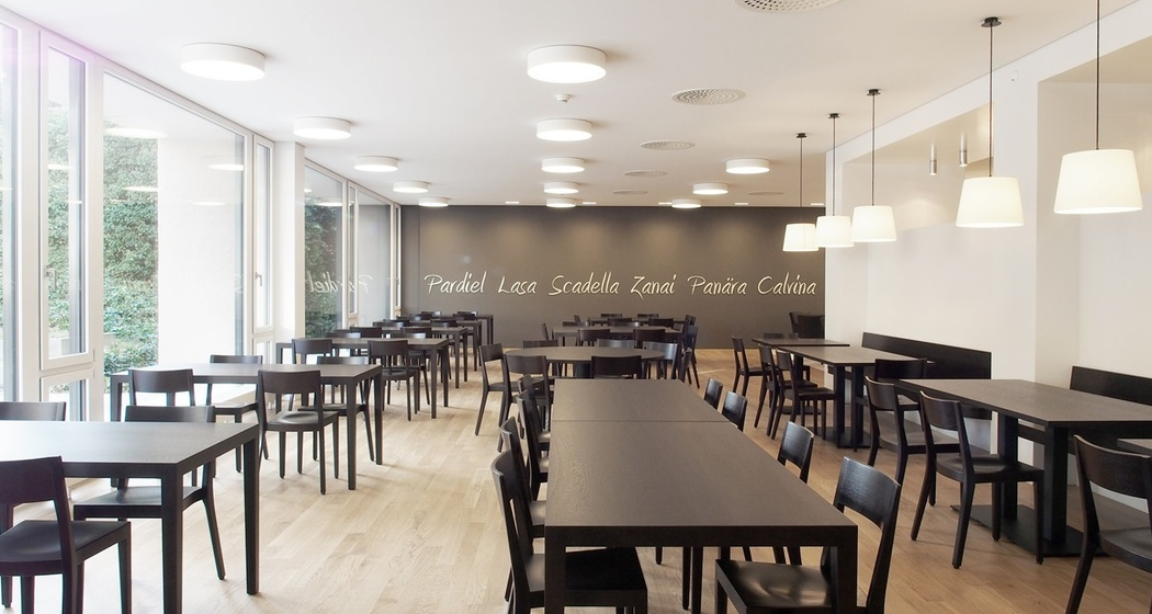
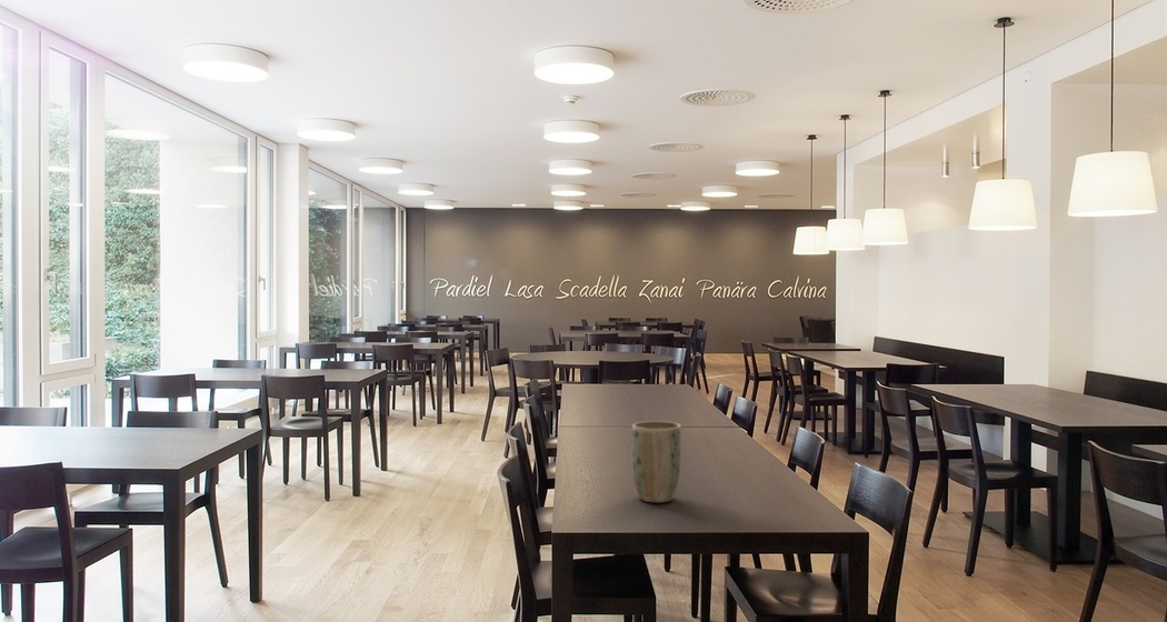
+ plant pot [630,420,682,504]
